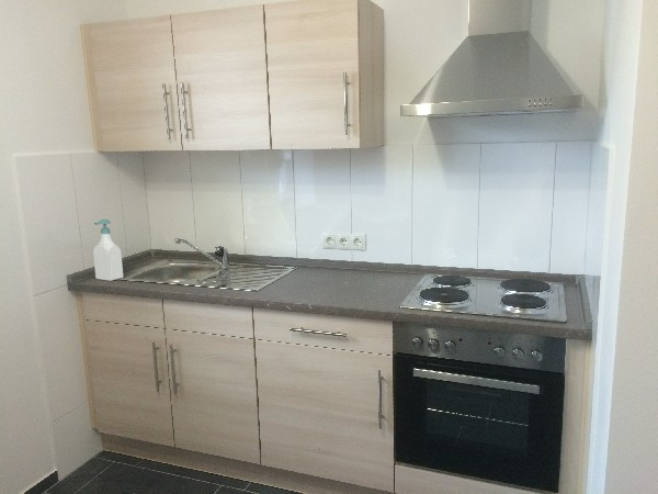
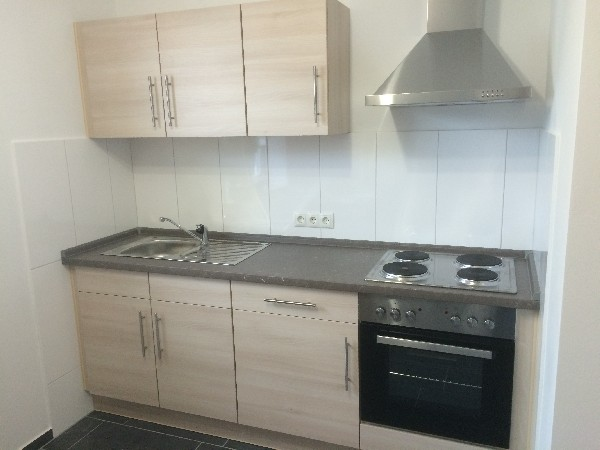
- soap bottle [92,218,124,282]
